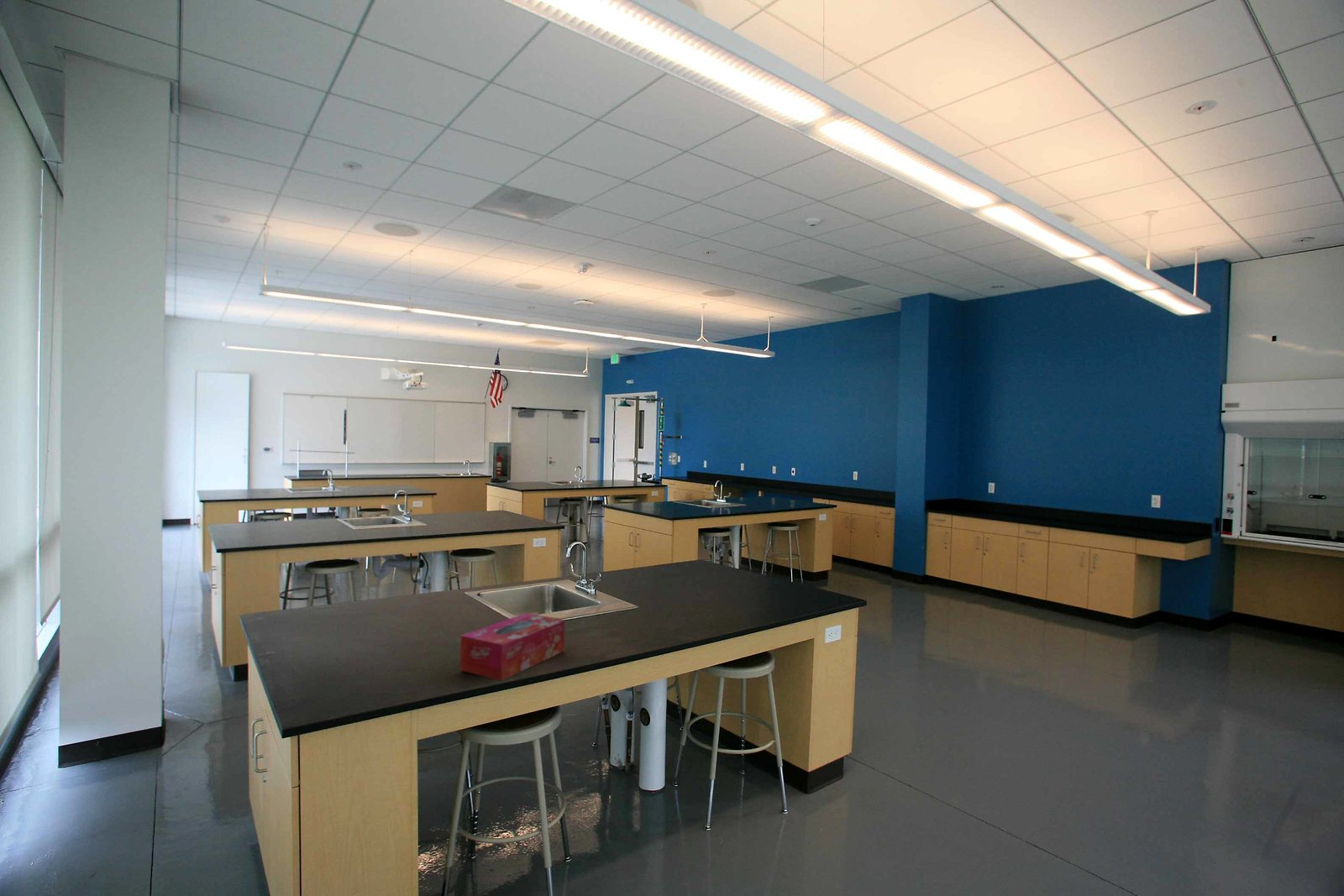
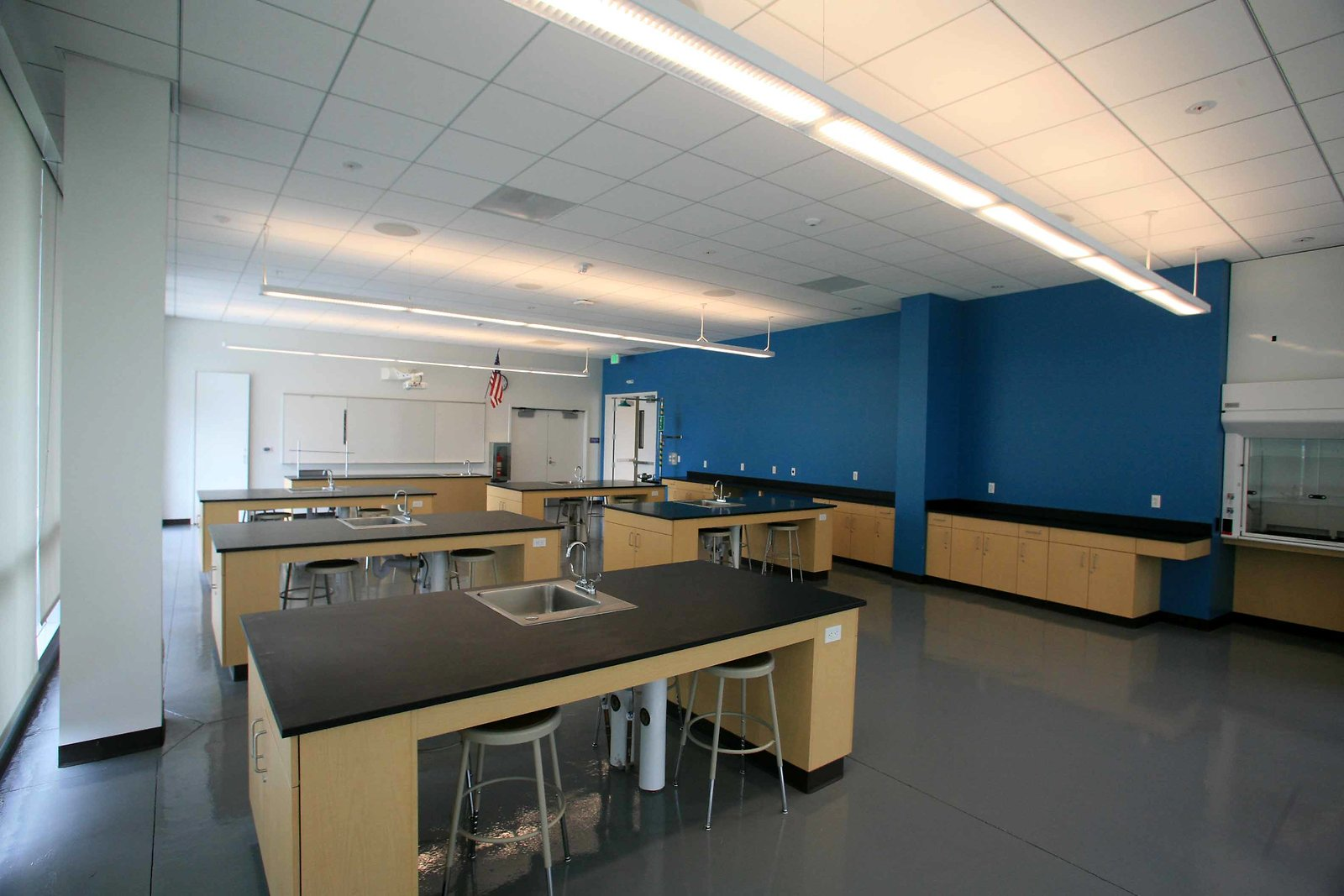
- tissue box [459,612,566,682]
